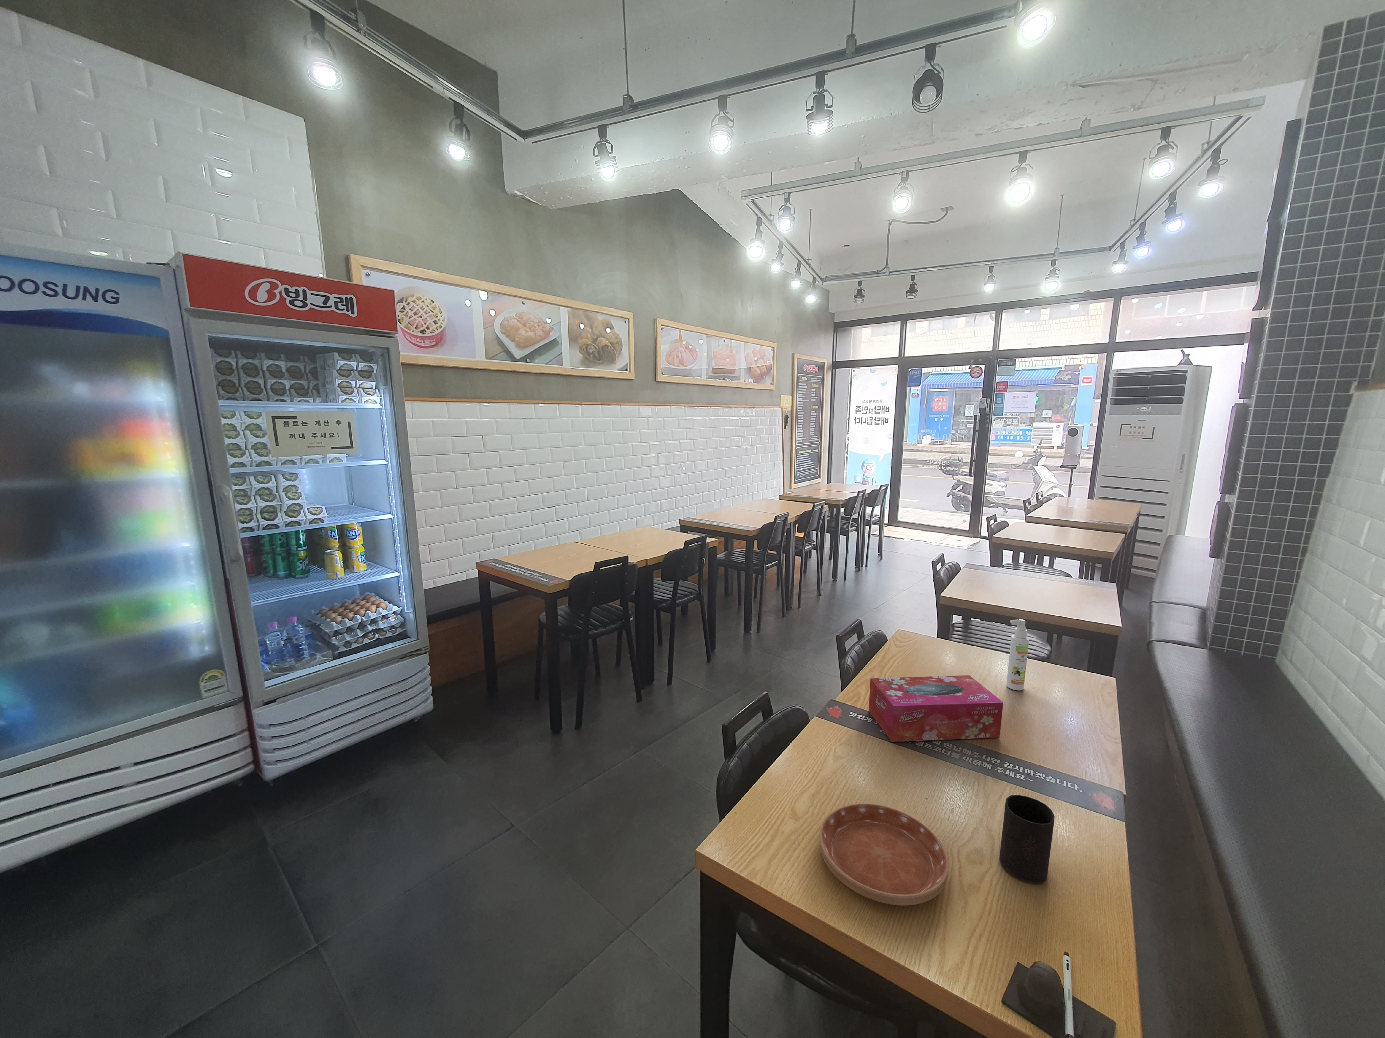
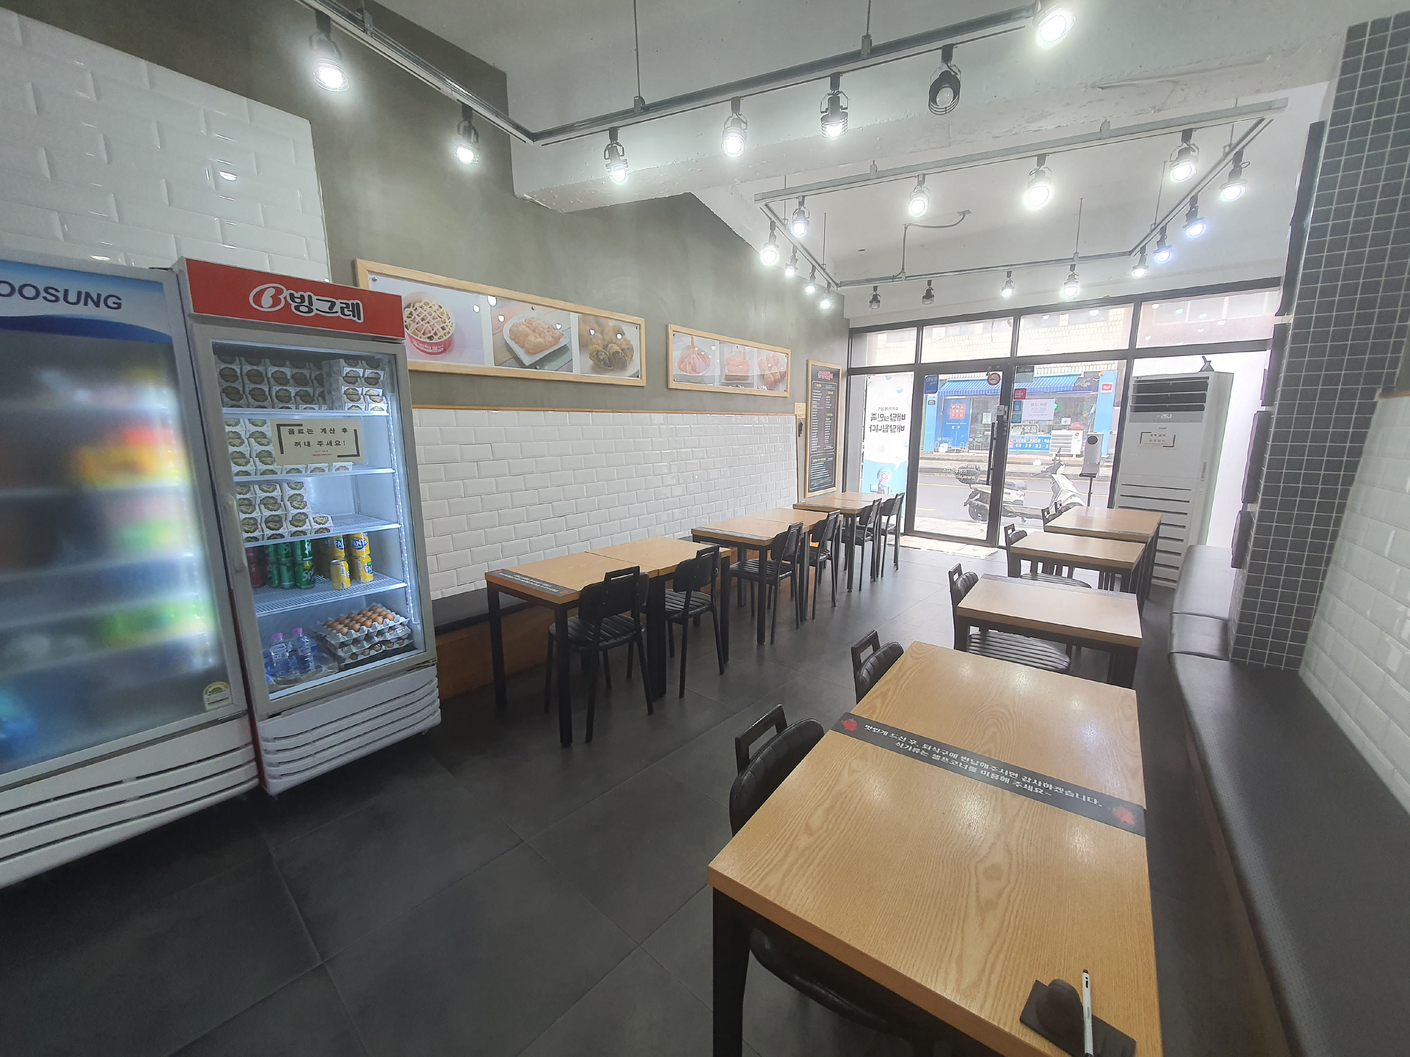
- saucer [819,804,949,906]
- cup [999,795,1055,884]
- tissue box [868,675,1003,743]
- spray bottle [1007,618,1029,691]
